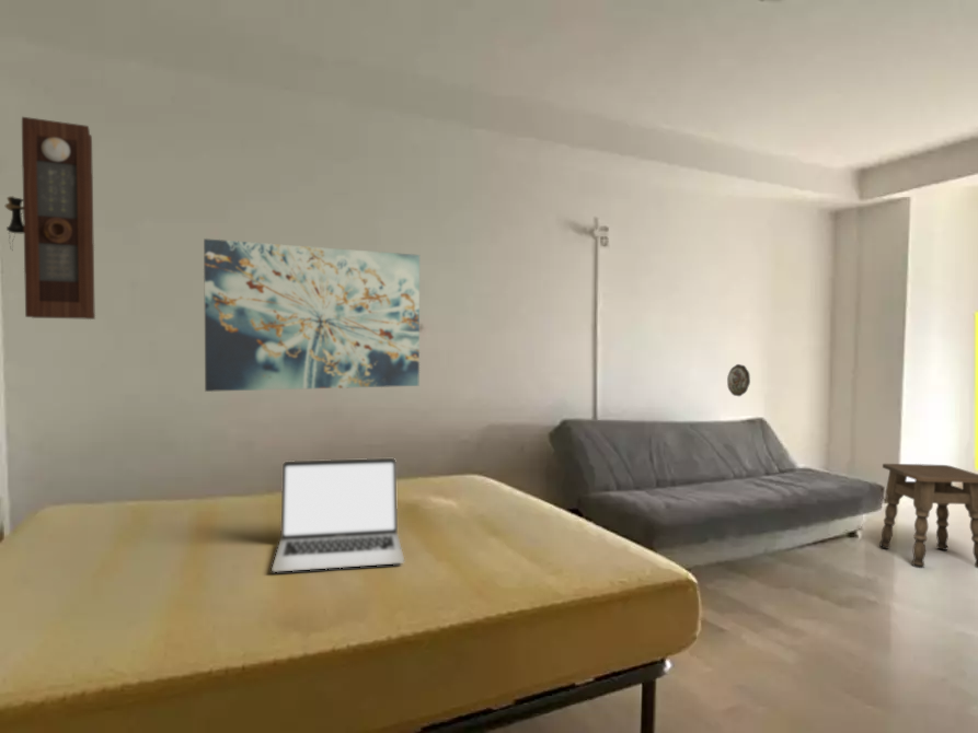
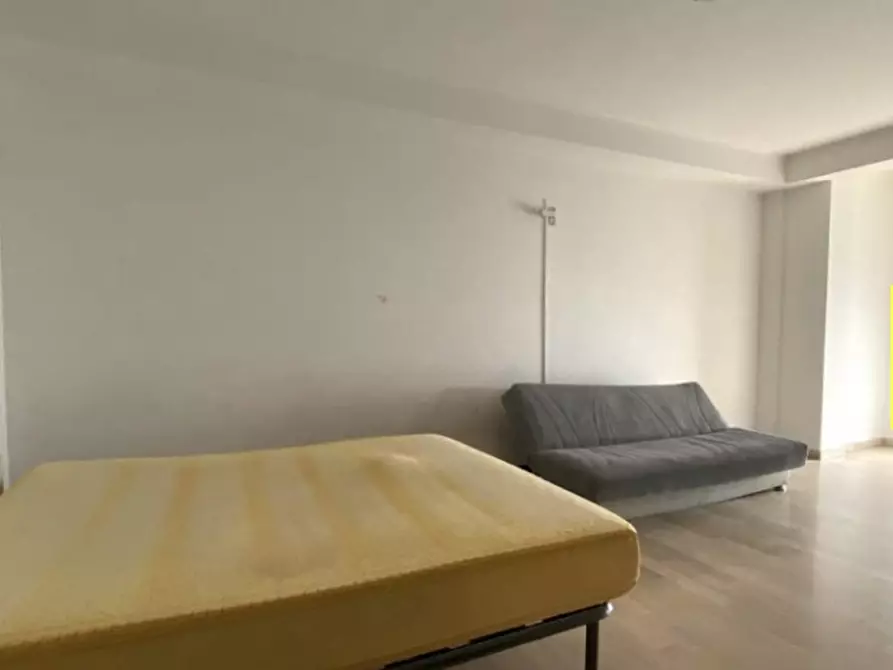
- pendulum clock [4,116,96,321]
- wall art [203,237,421,393]
- laptop [271,457,405,573]
- decorative plate [726,363,751,397]
- side table [878,463,978,569]
